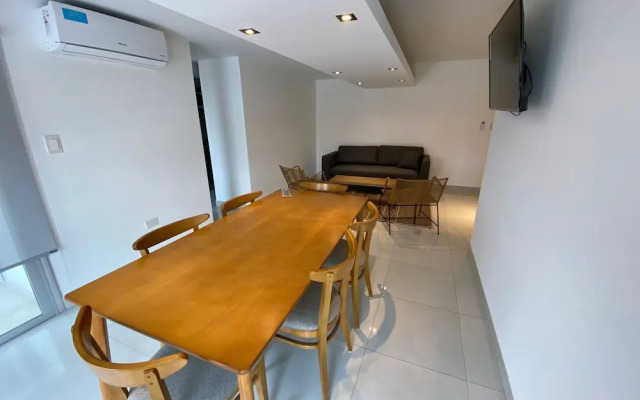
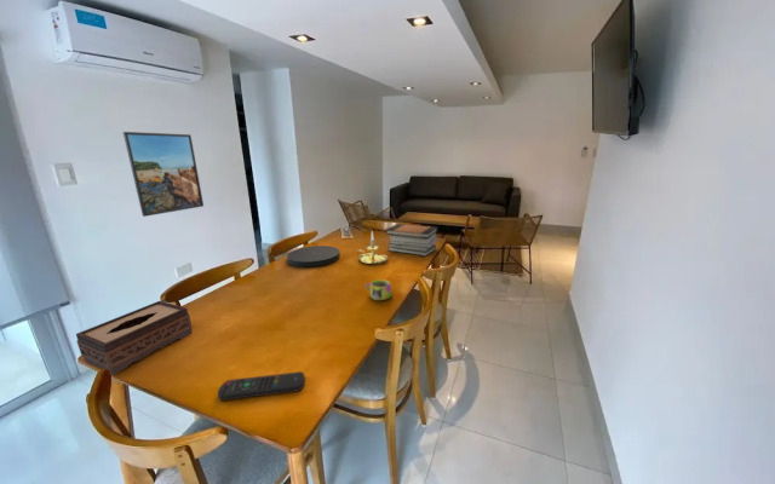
+ candle holder [355,230,389,265]
+ mug [364,278,392,301]
+ plate [286,244,340,267]
+ tissue box [75,300,194,376]
+ remote control [217,370,306,402]
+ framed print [122,131,205,218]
+ book stack [385,223,438,258]
